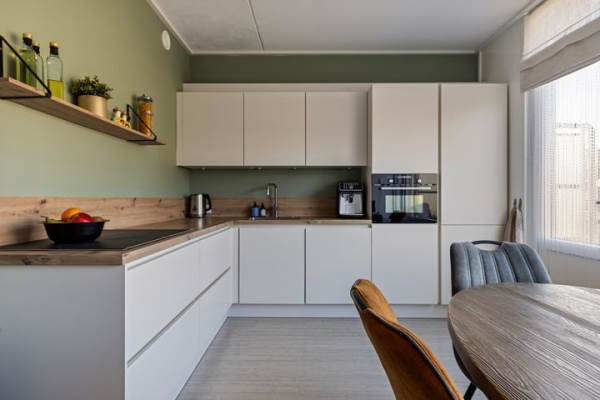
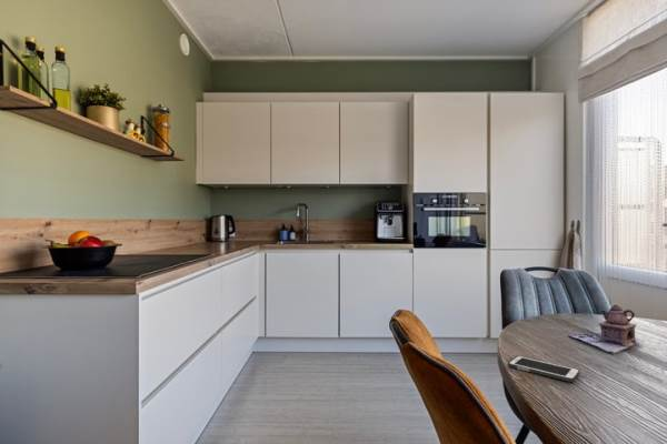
+ cell phone [507,355,581,383]
+ teapot [567,304,645,355]
